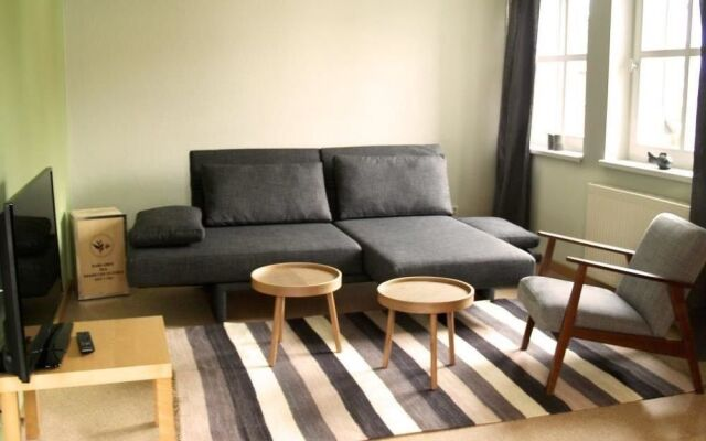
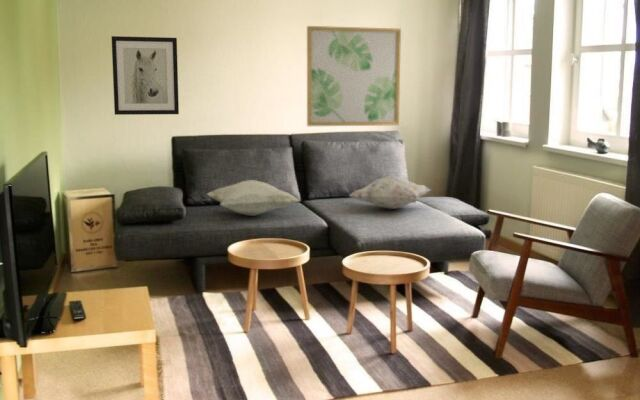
+ decorative pillow [348,175,431,210]
+ cushion [206,179,302,217]
+ wall art [110,35,180,116]
+ wall art [306,25,402,127]
